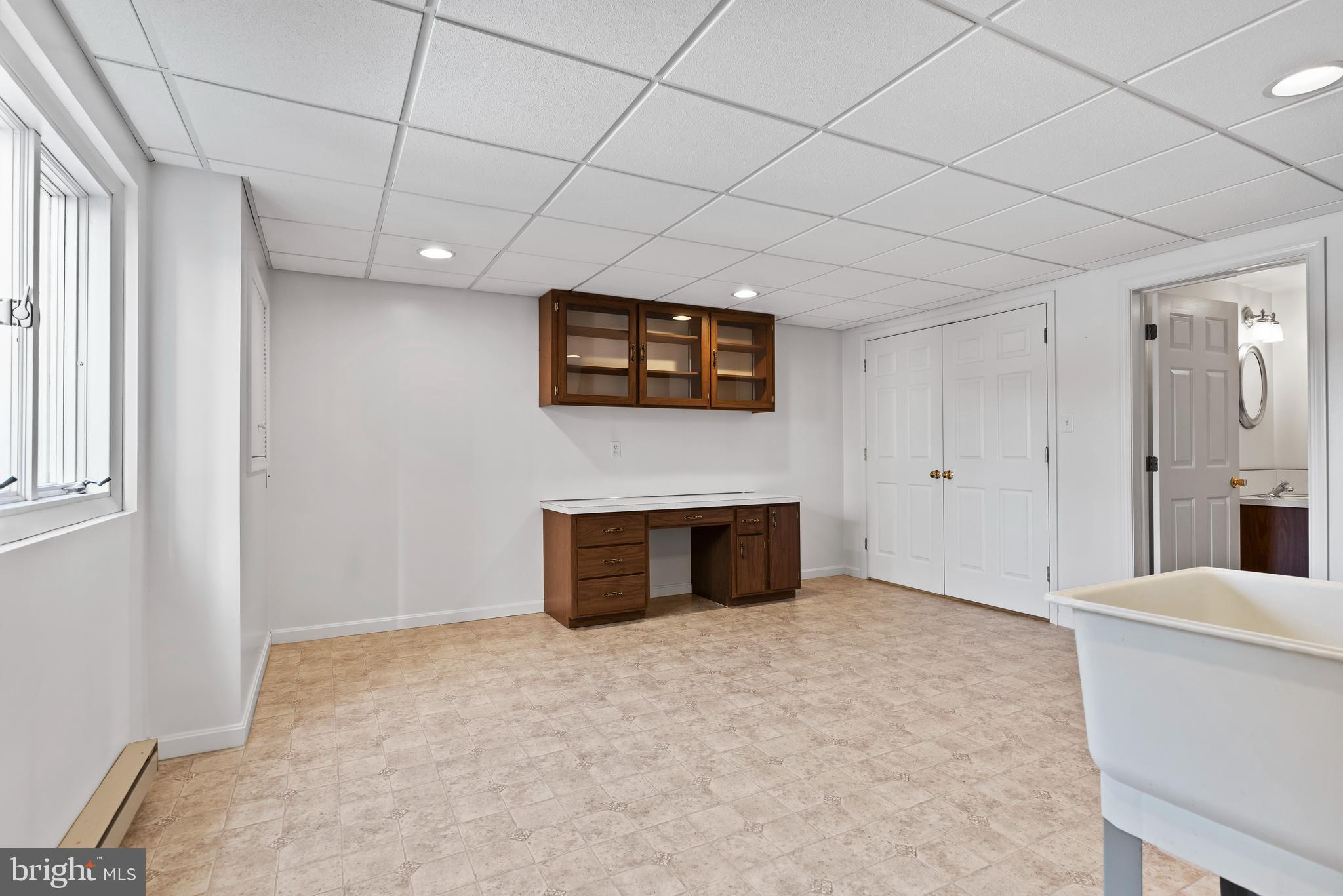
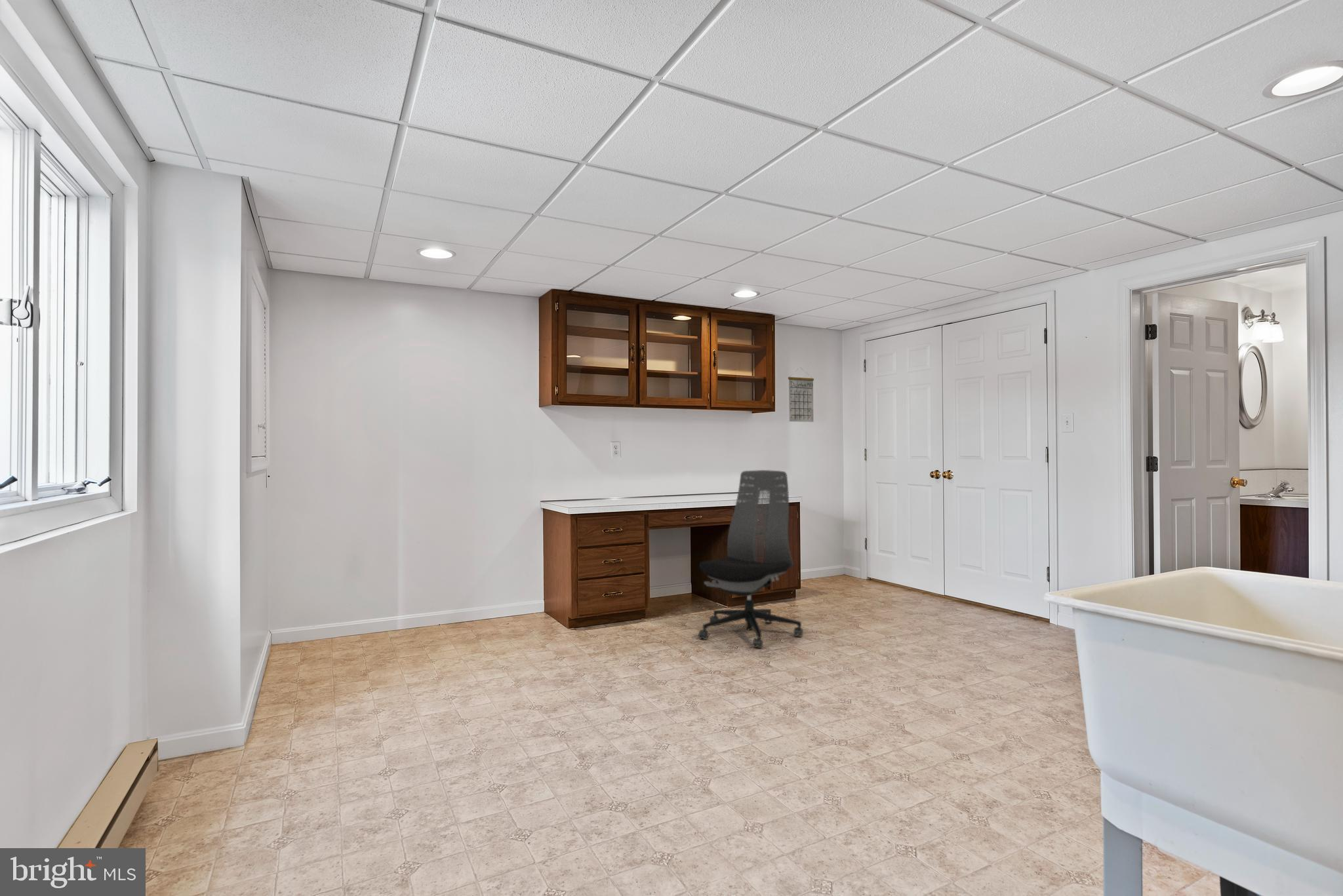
+ calendar [788,368,814,423]
+ office chair [698,469,804,649]
